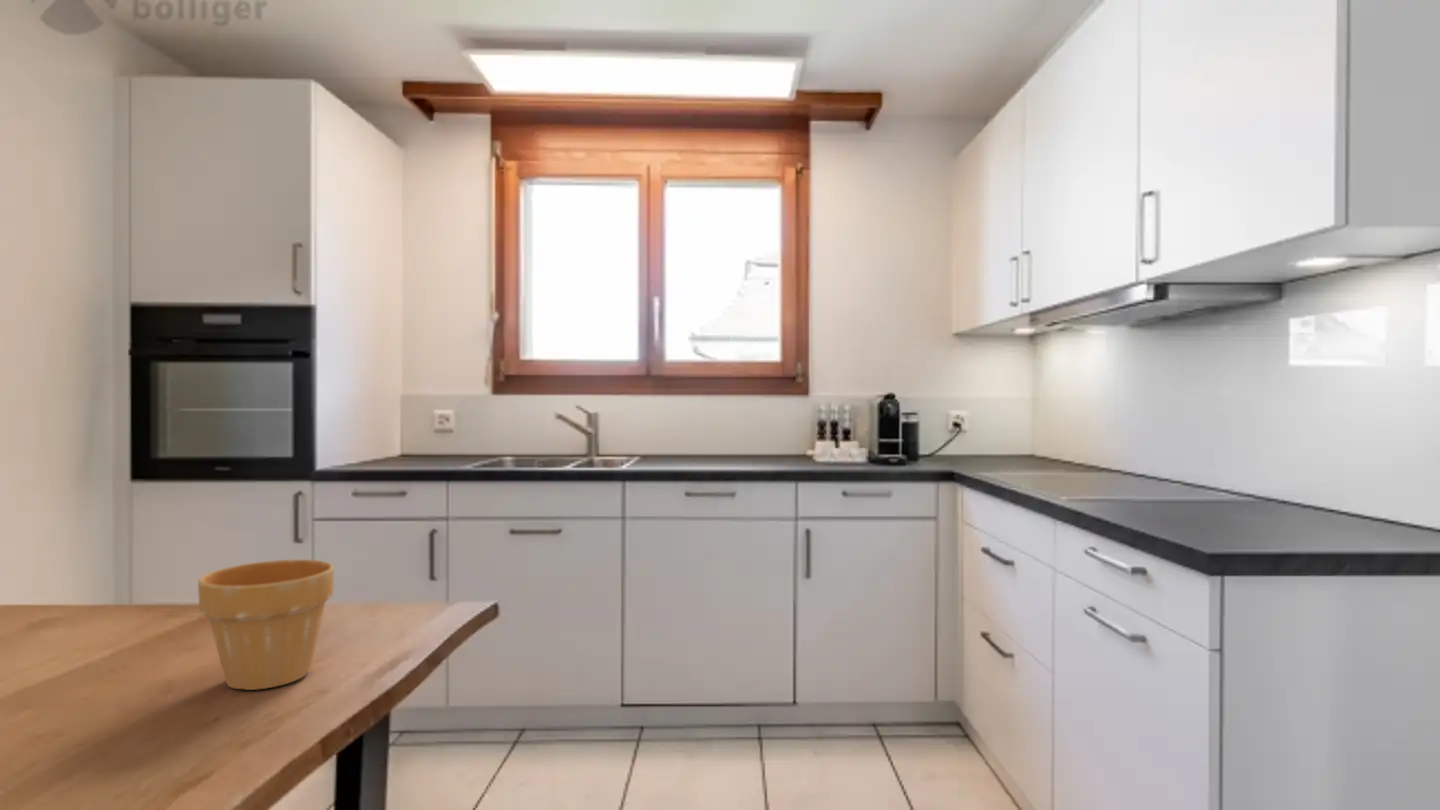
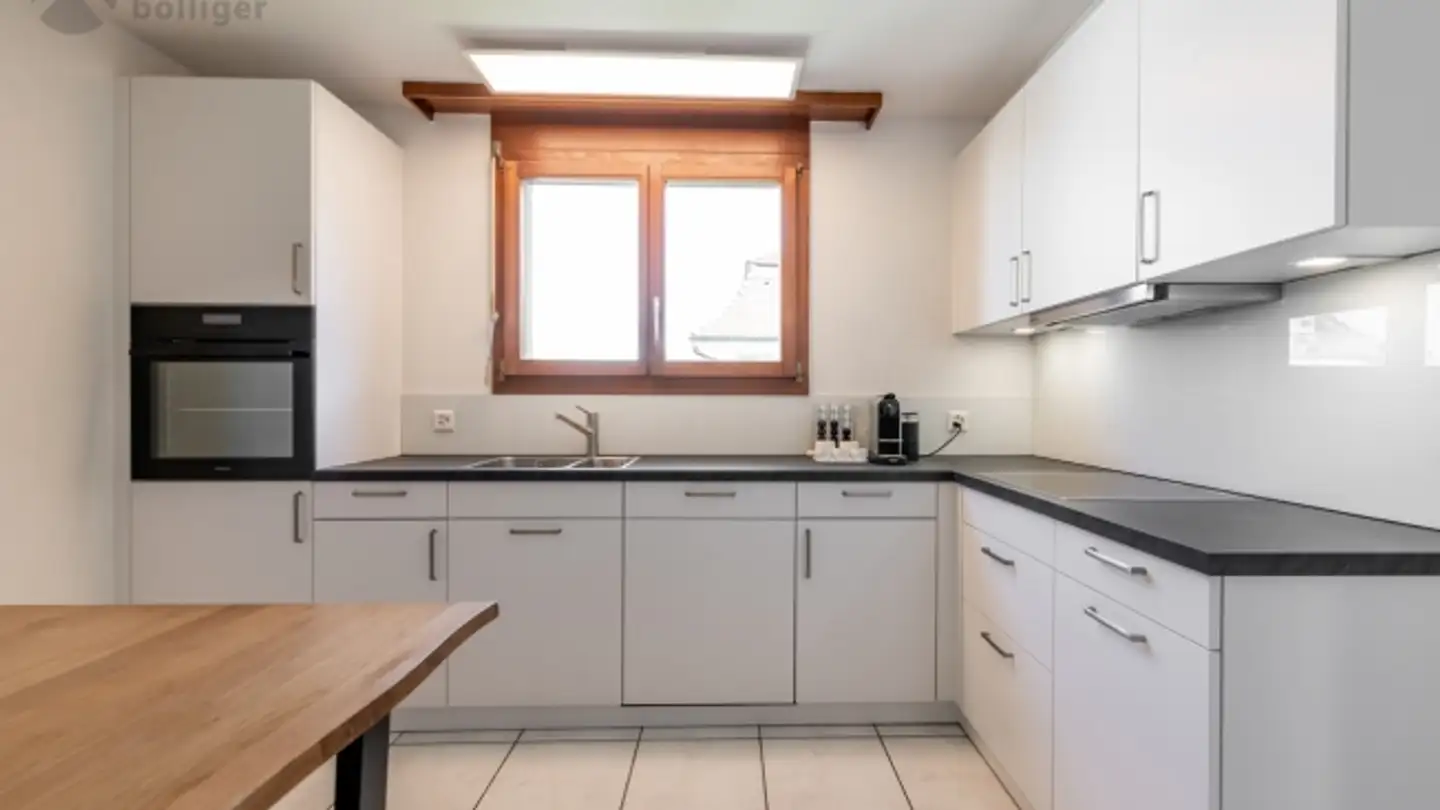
- flower pot [197,559,335,691]
